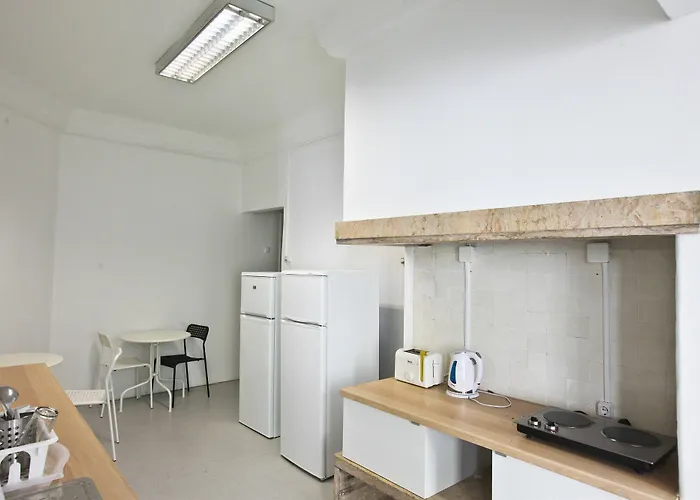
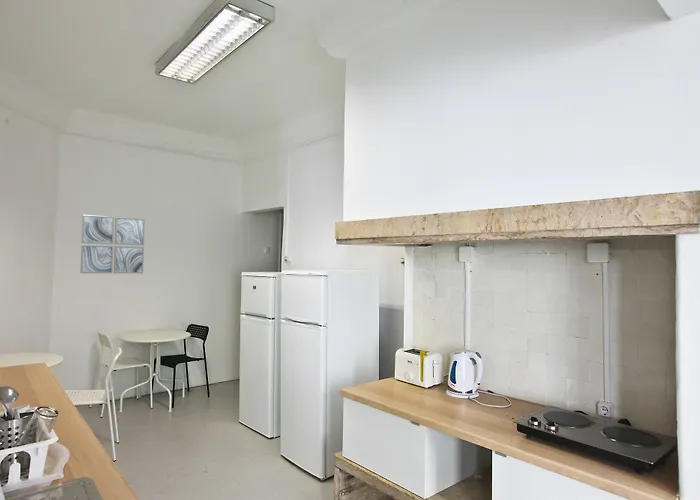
+ wall art [79,214,146,274]
